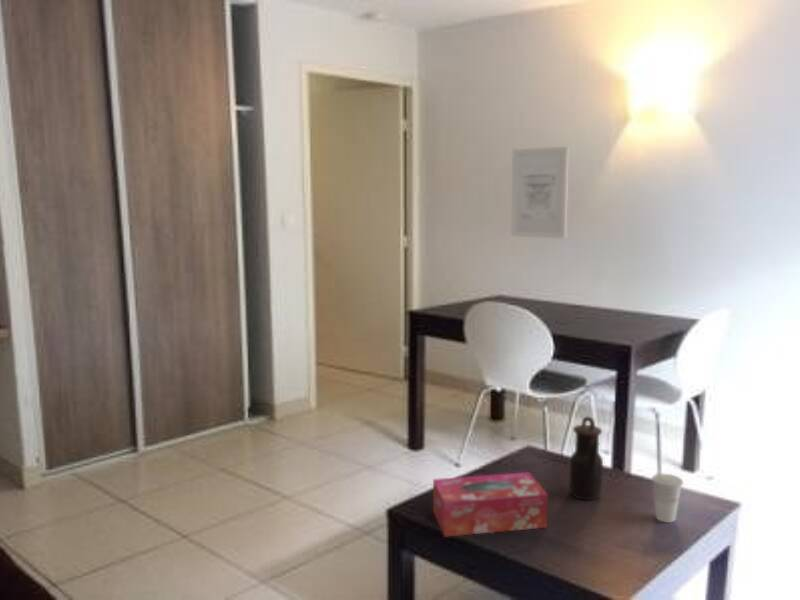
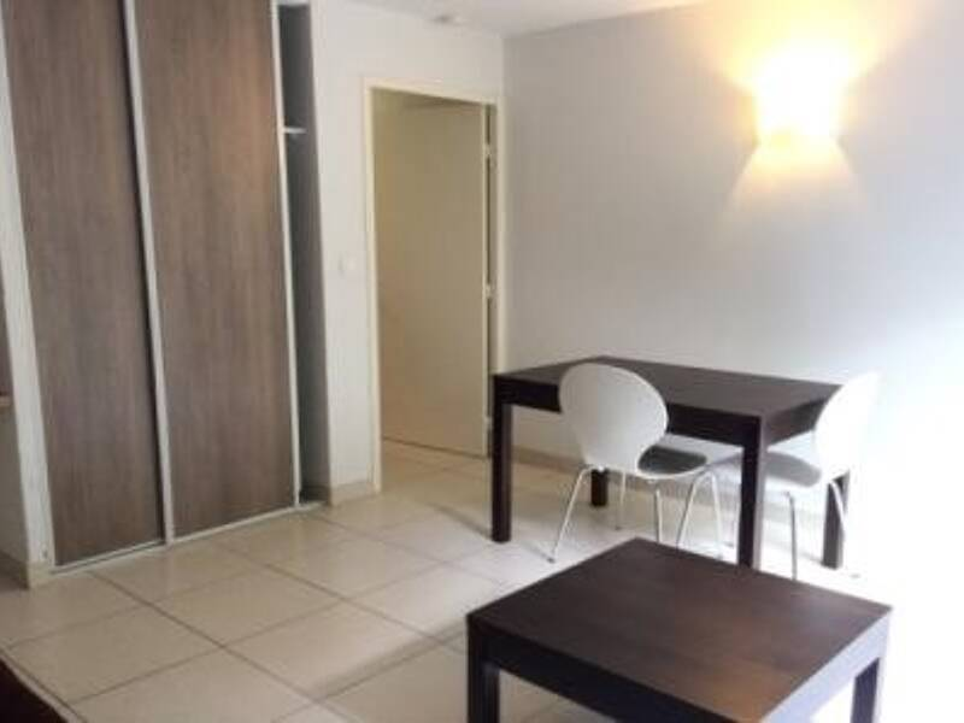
- tissue box [432,471,548,537]
- wall art [510,146,569,240]
- teapot [569,416,604,501]
- cup [651,473,684,524]
